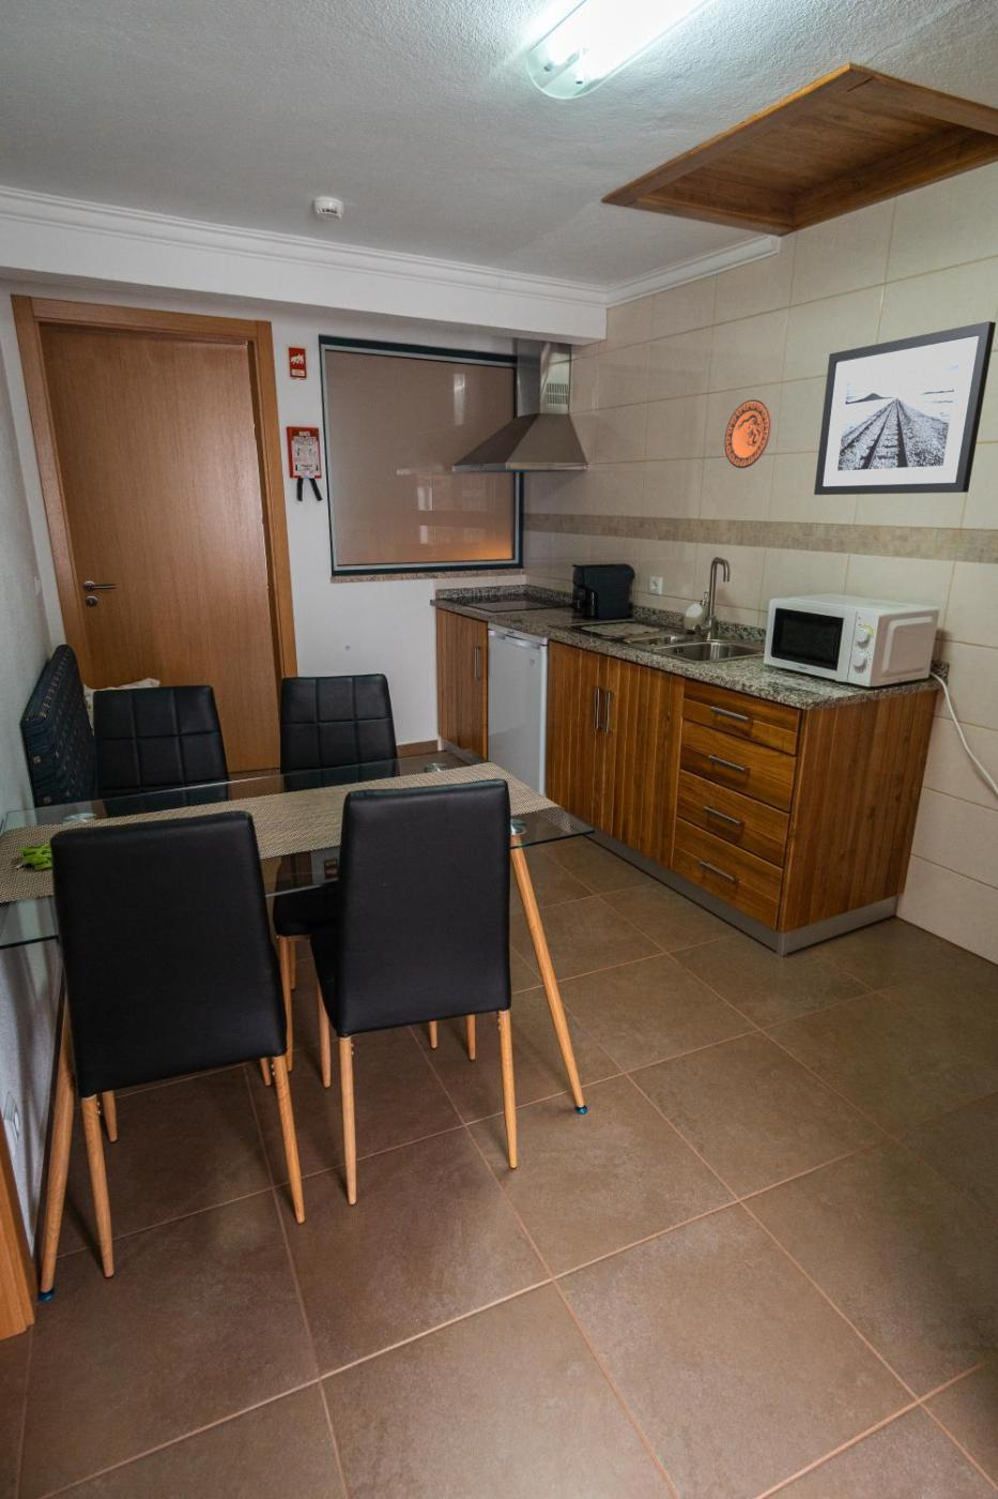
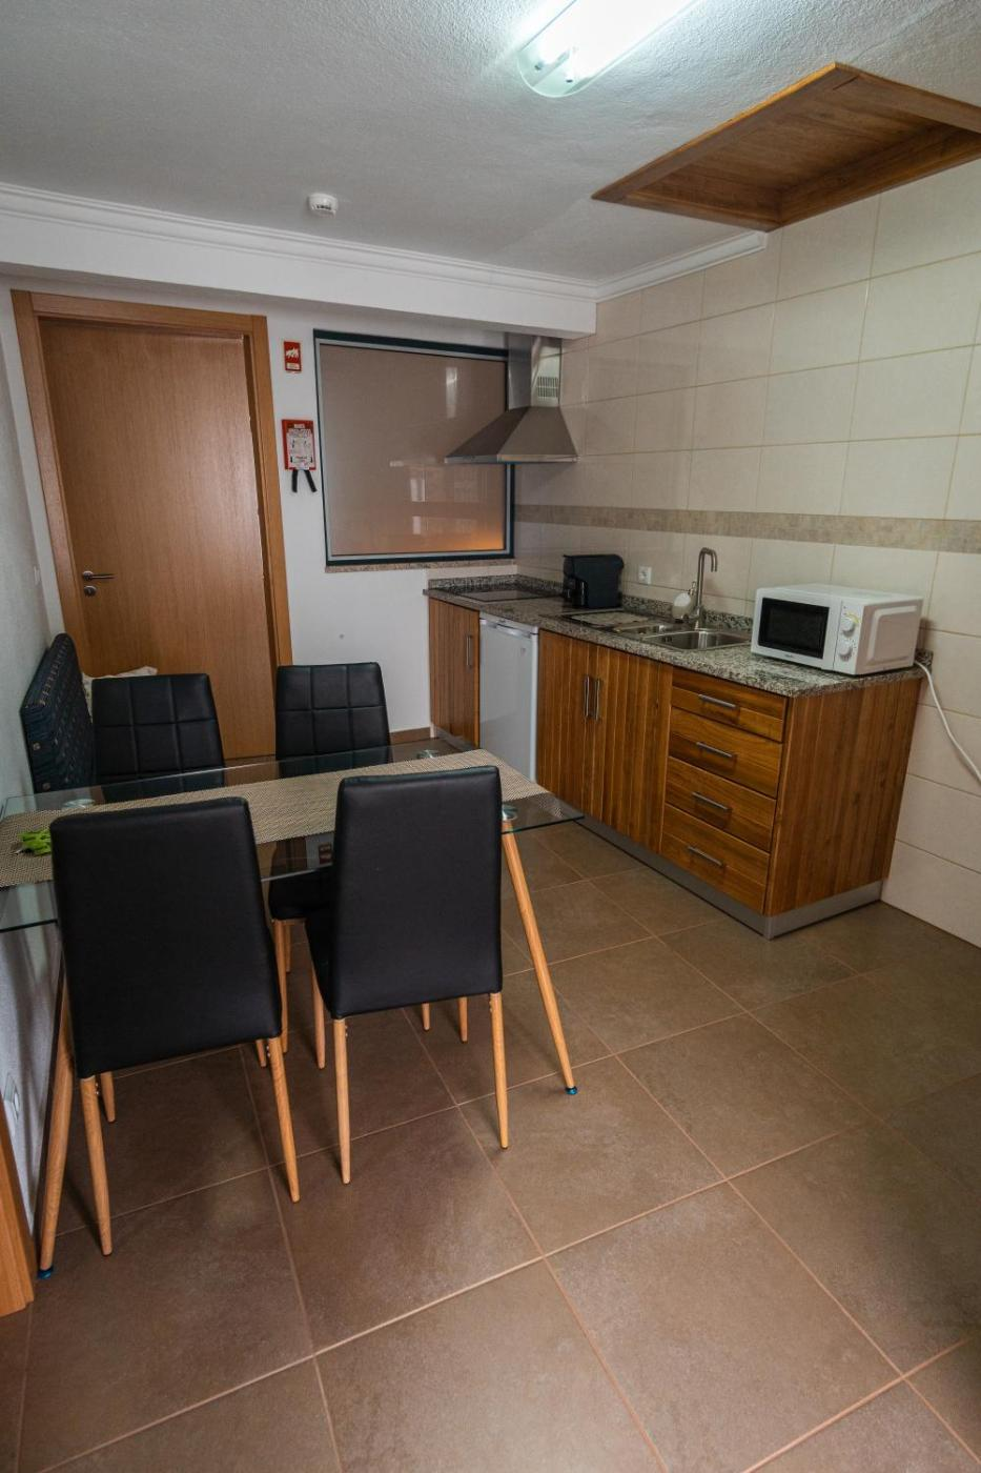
- decorative plate [723,398,772,469]
- wall art [813,320,997,496]
